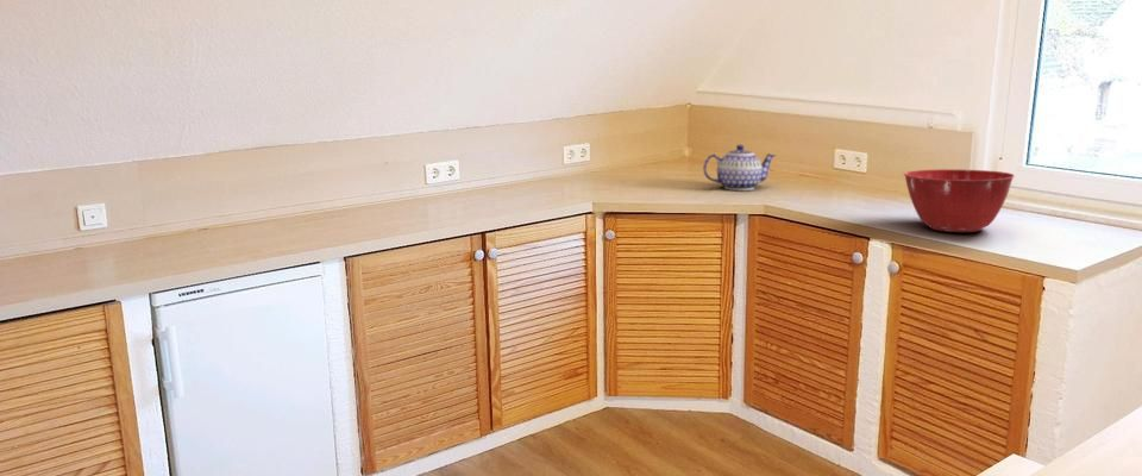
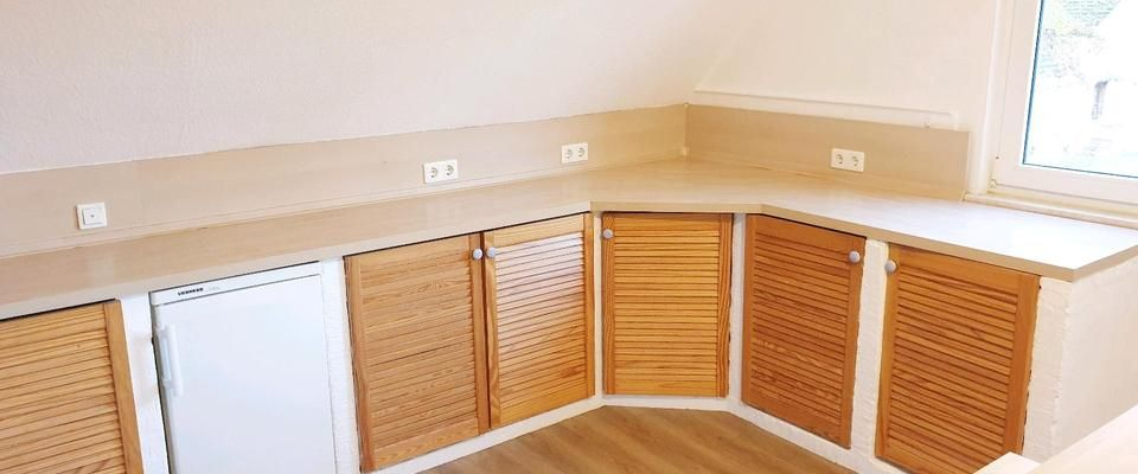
- teapot [702,144,777,192]
- mixing bowl [903,168,1016,233]
